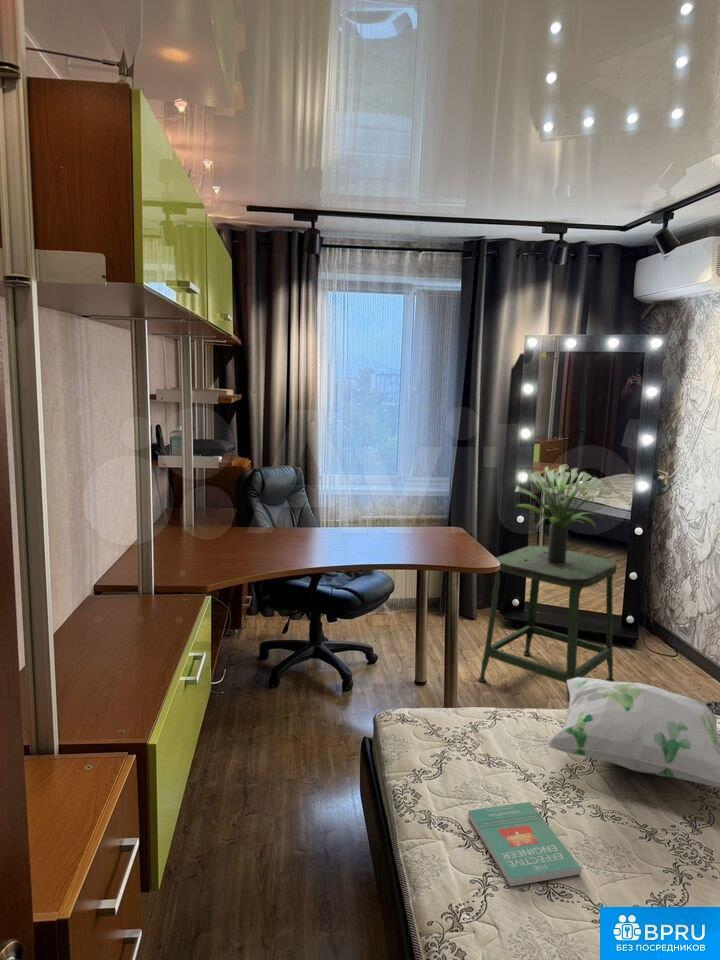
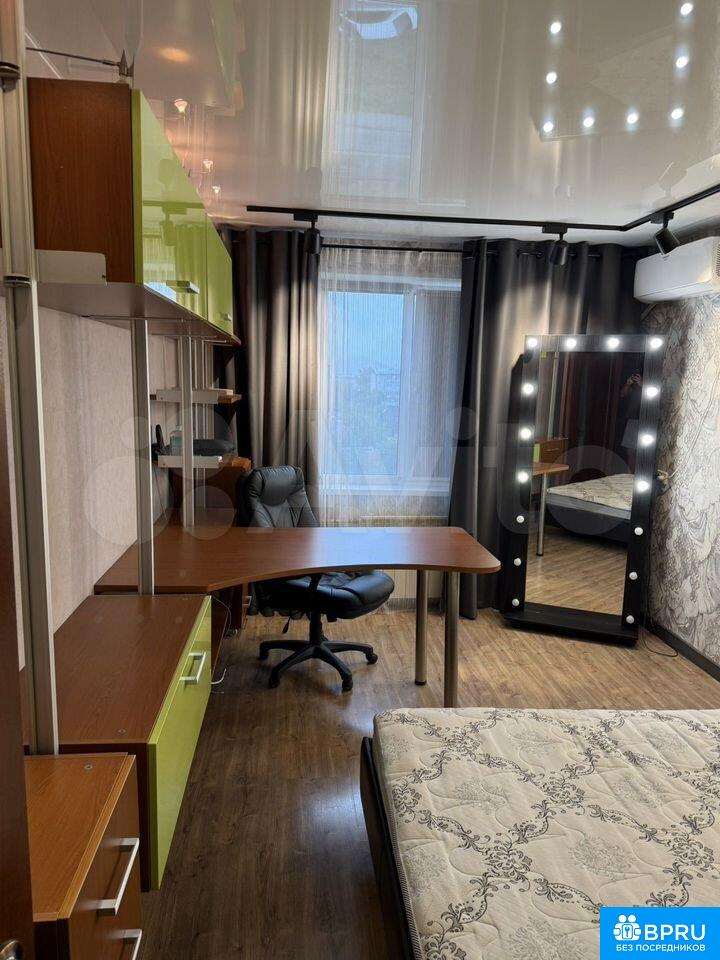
- decorative pillow [547,677,720,788]
- book [467,801,582,887]
- stool [477,545,617,703]
- potted plant [514,463,611,565]
